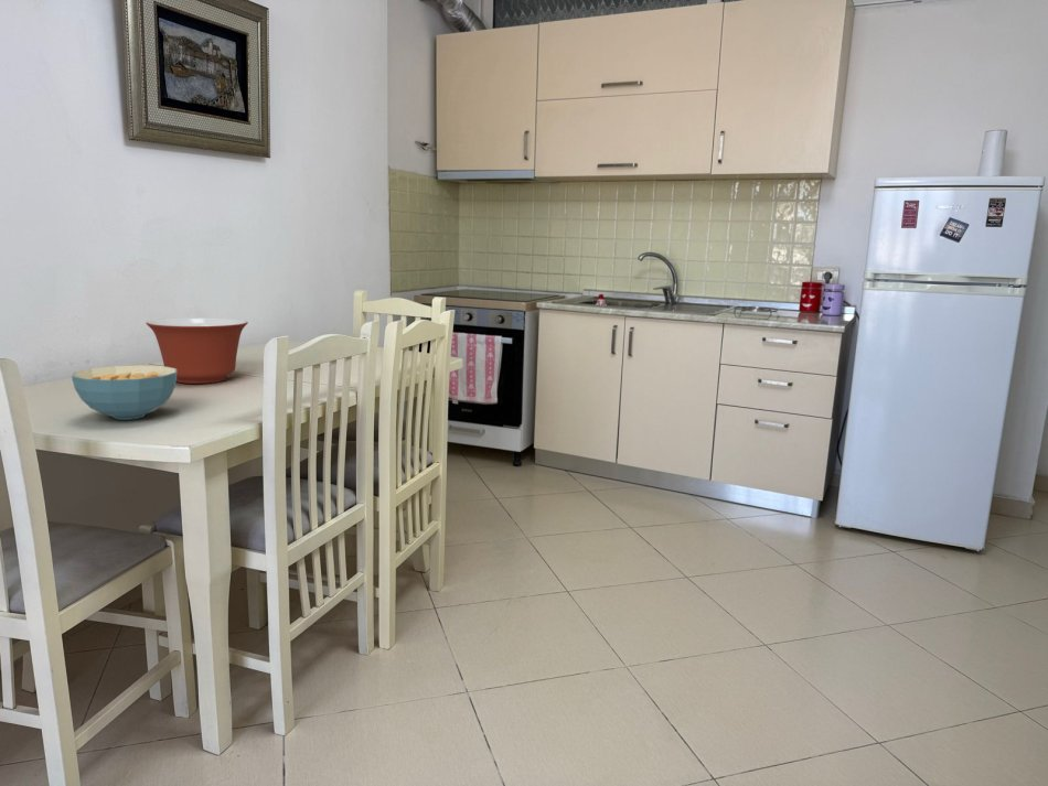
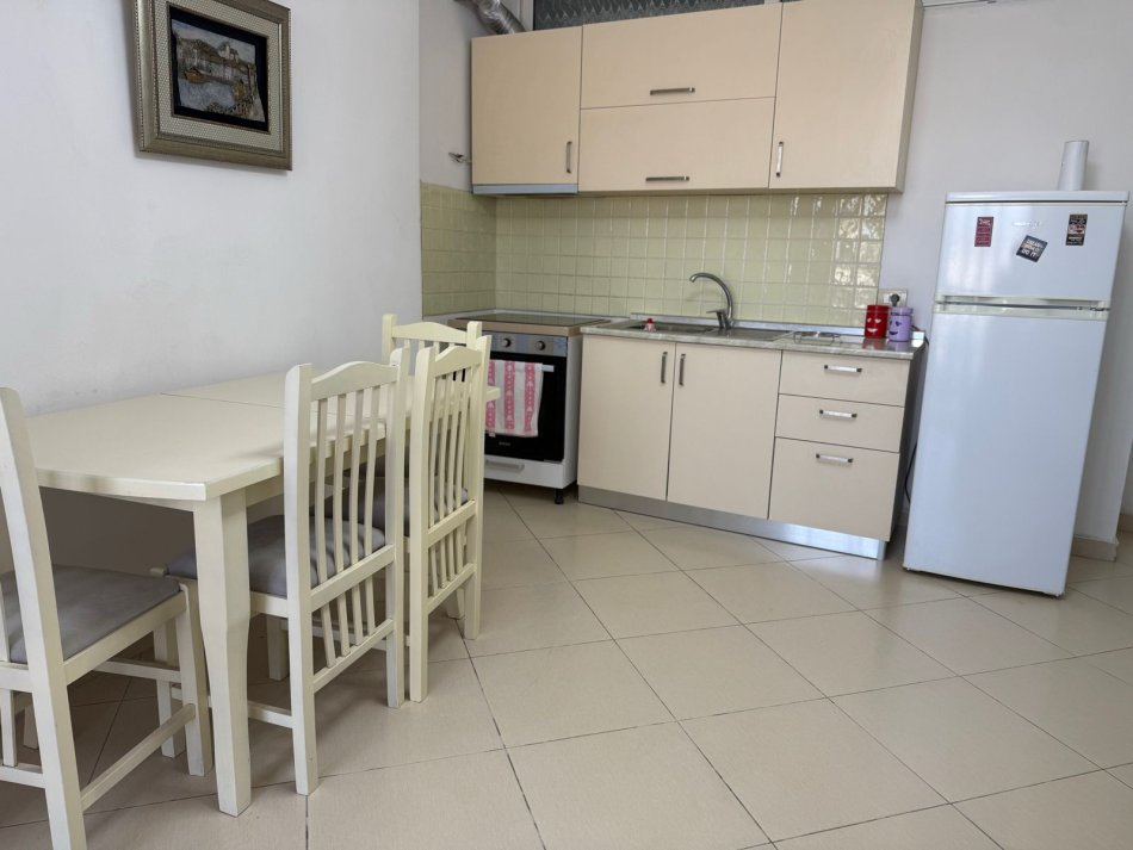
- cereal bowl [71,365,178,421]
- mixing bowl [145,316,249,385]
